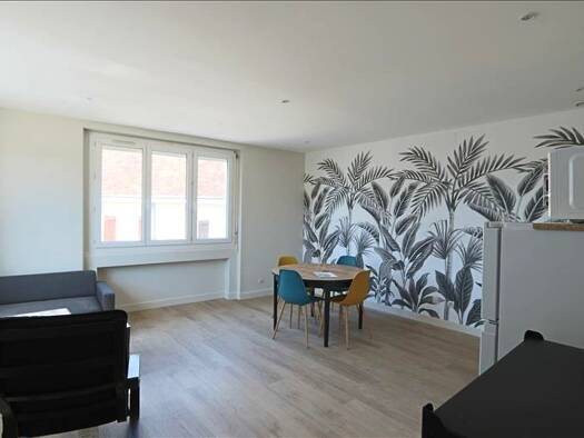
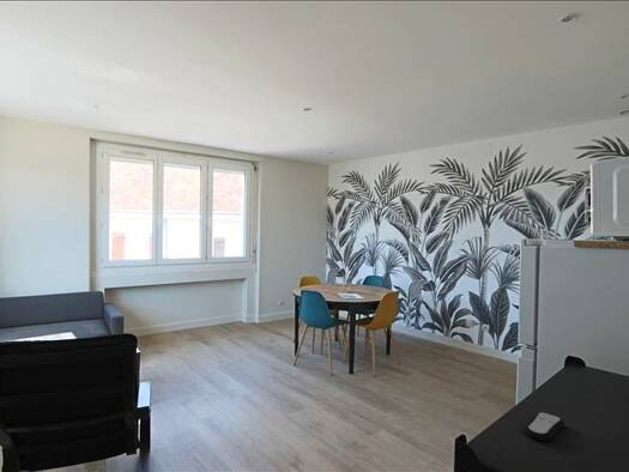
+ remote control [524,411,566,442]
